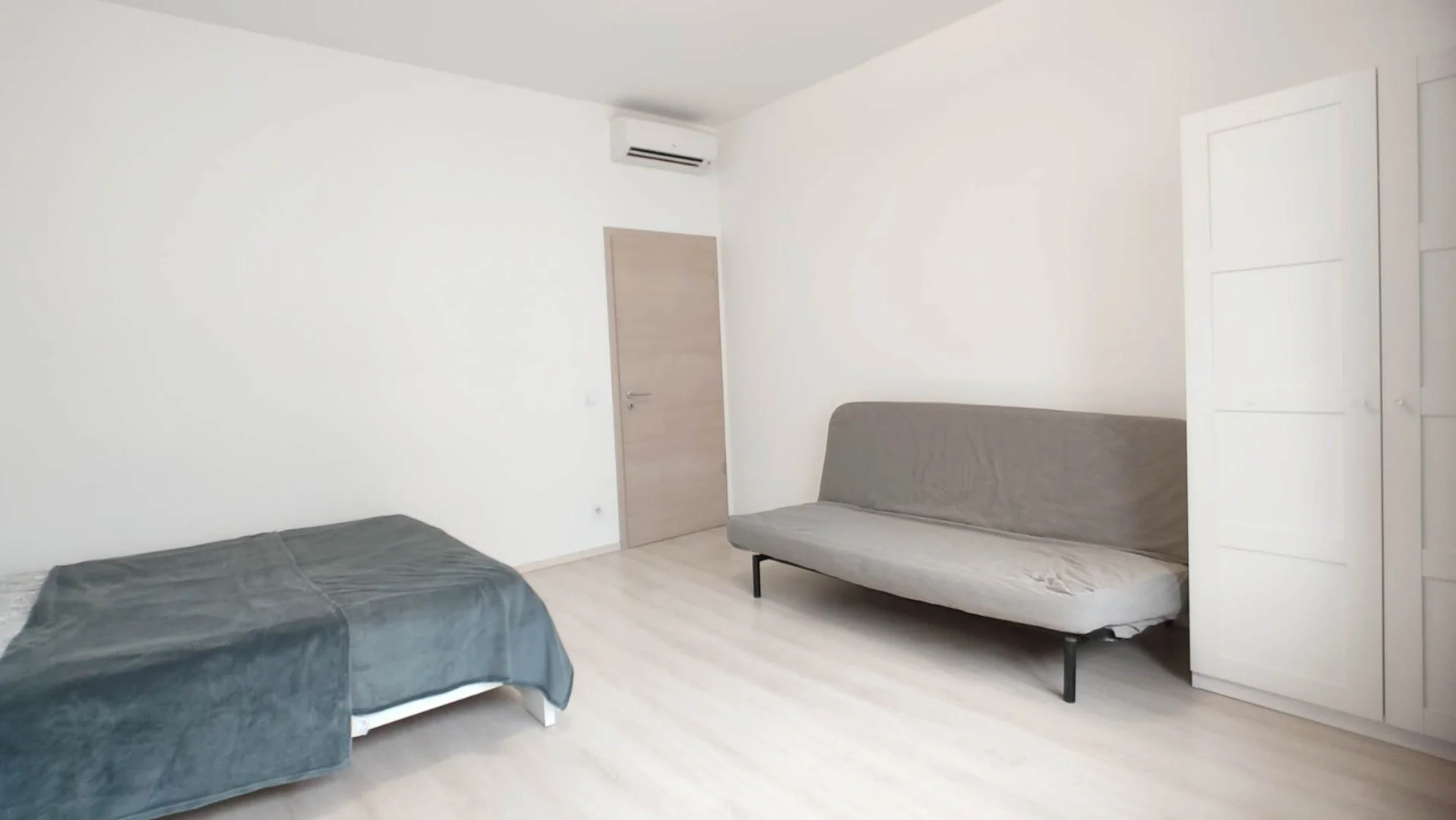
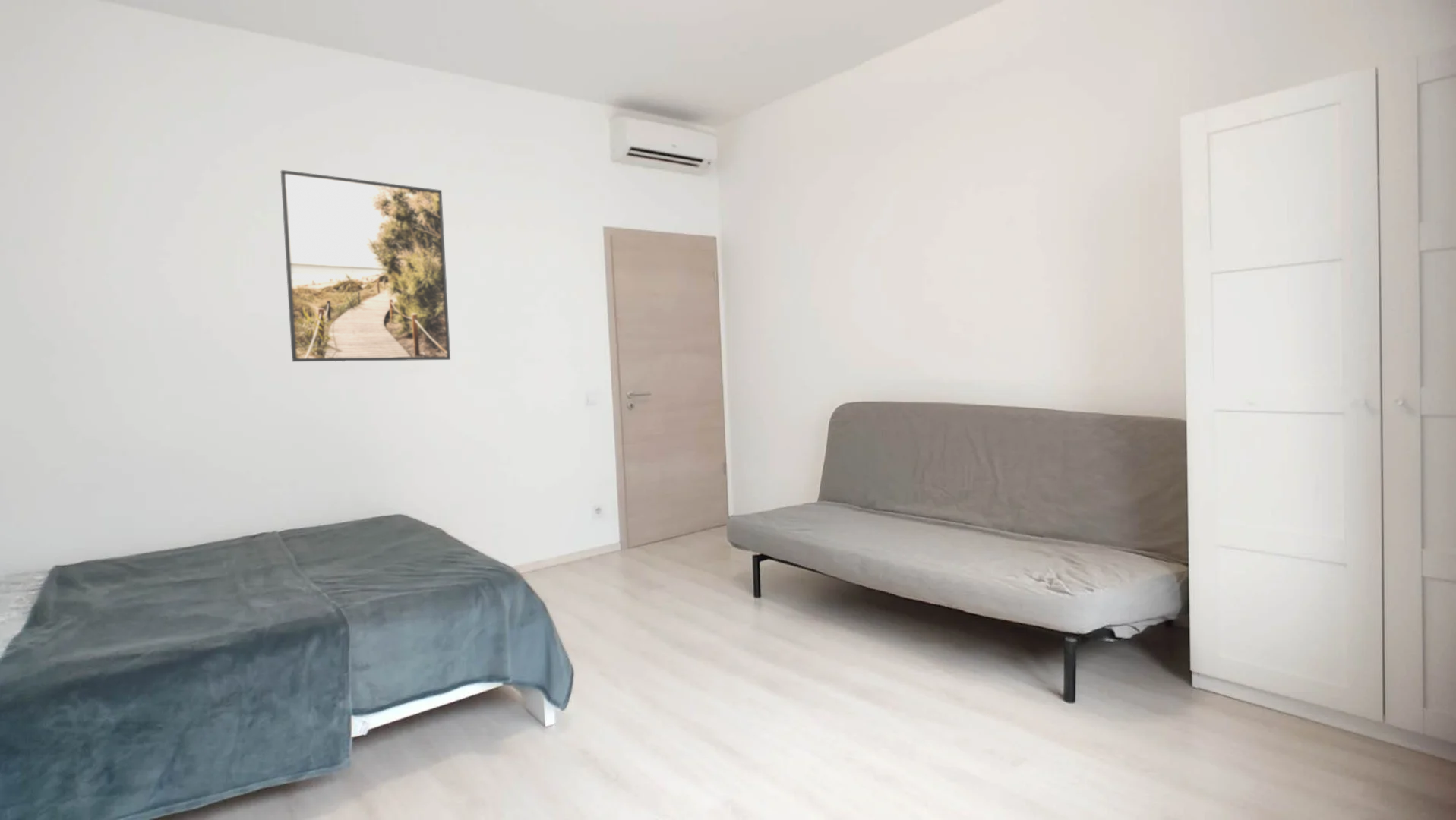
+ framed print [280,169,451,362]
